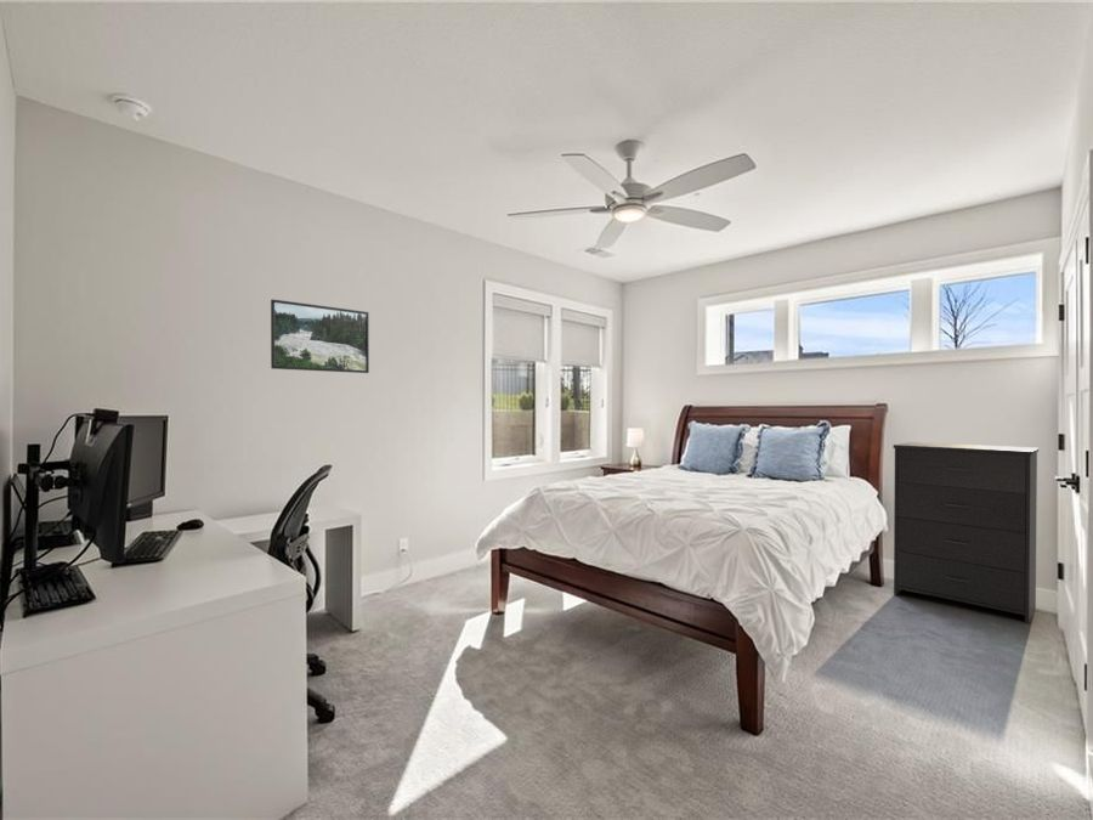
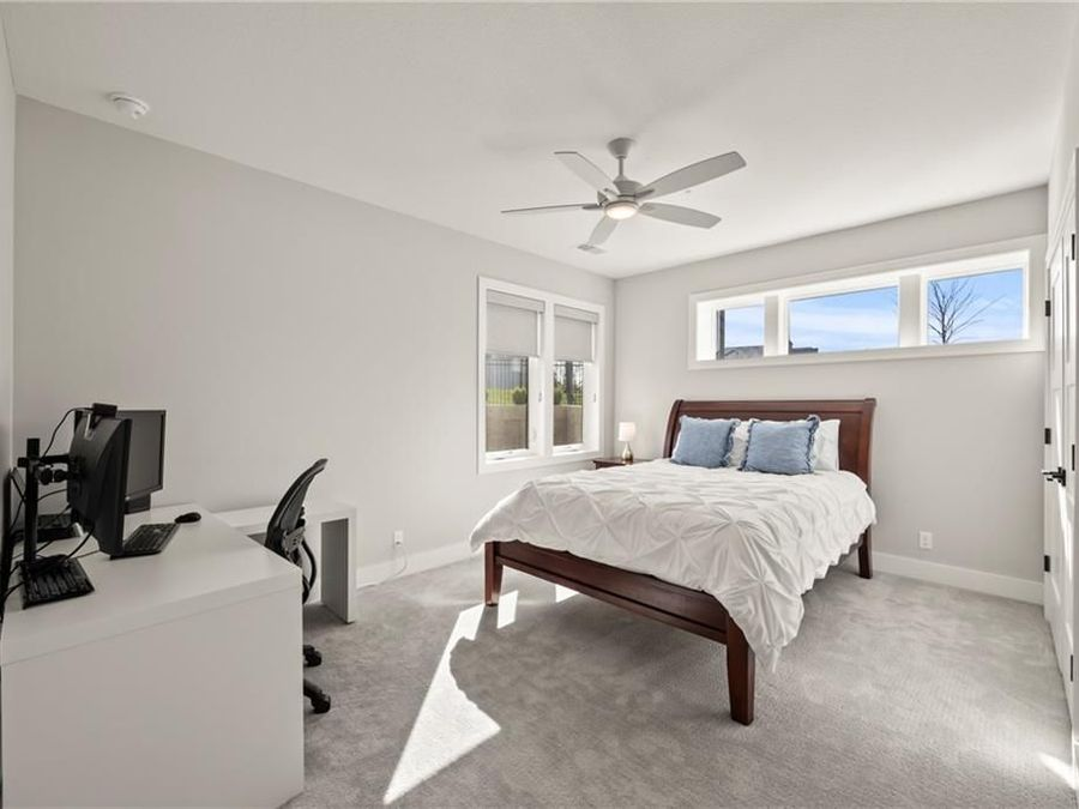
- dresser [893,441,1040,624]
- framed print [270,298,370,374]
